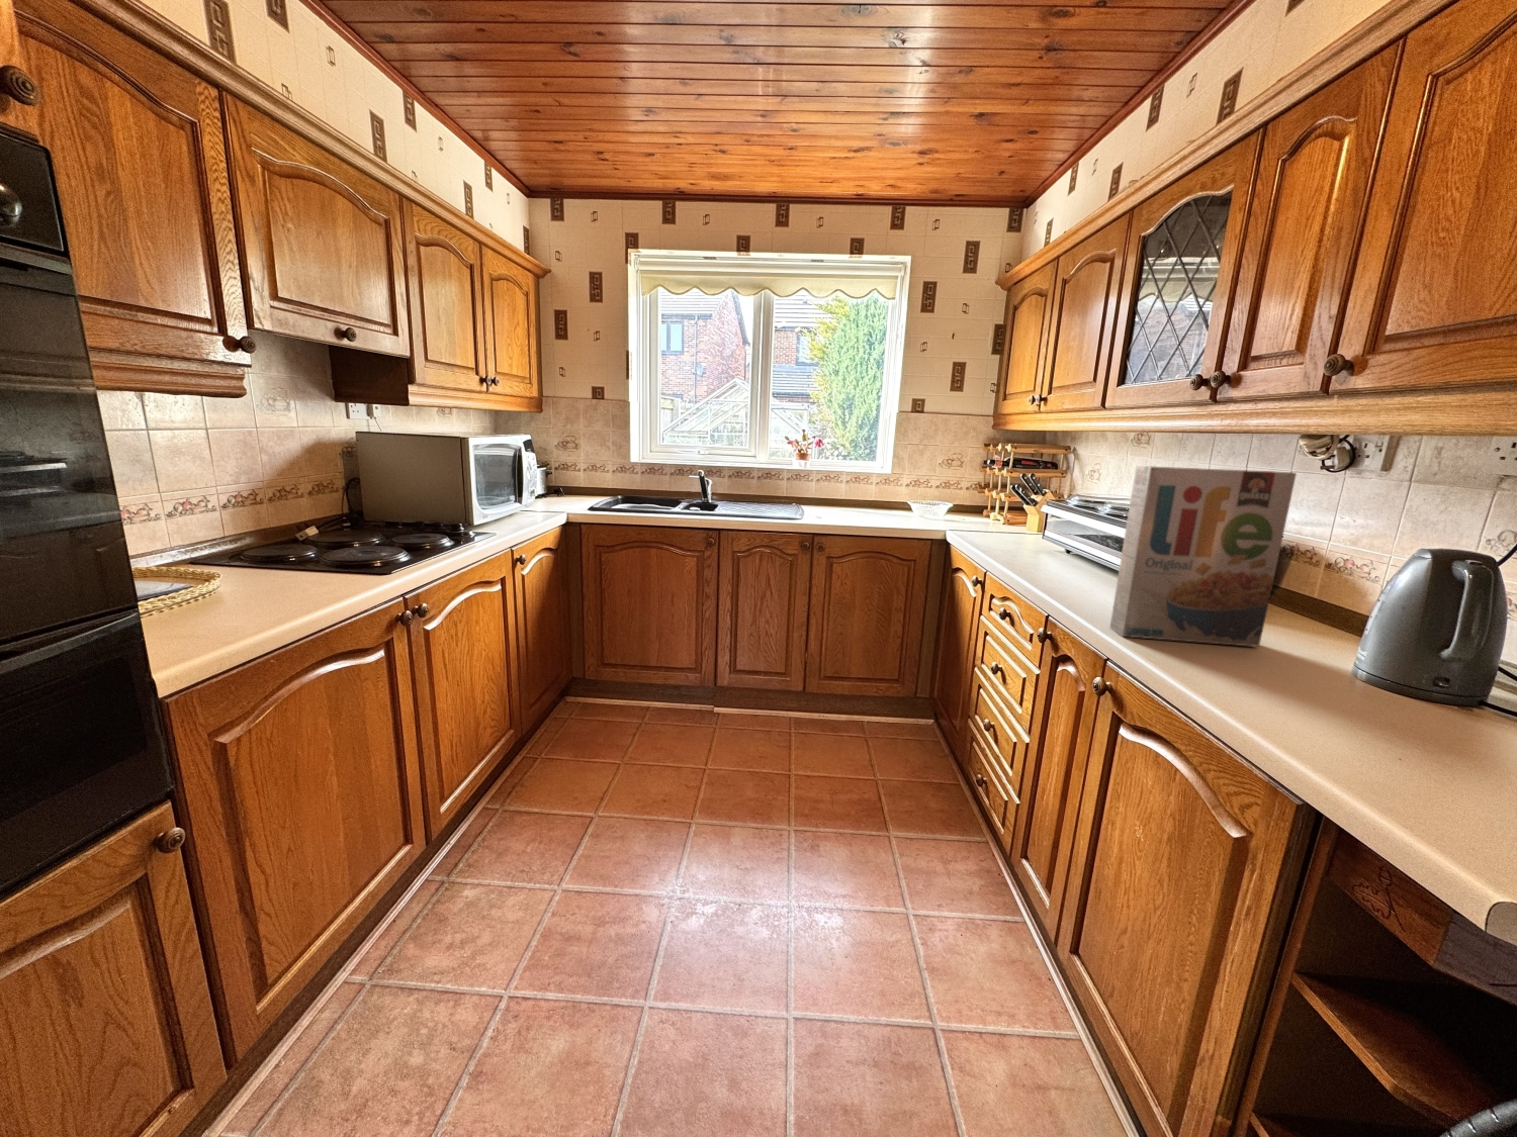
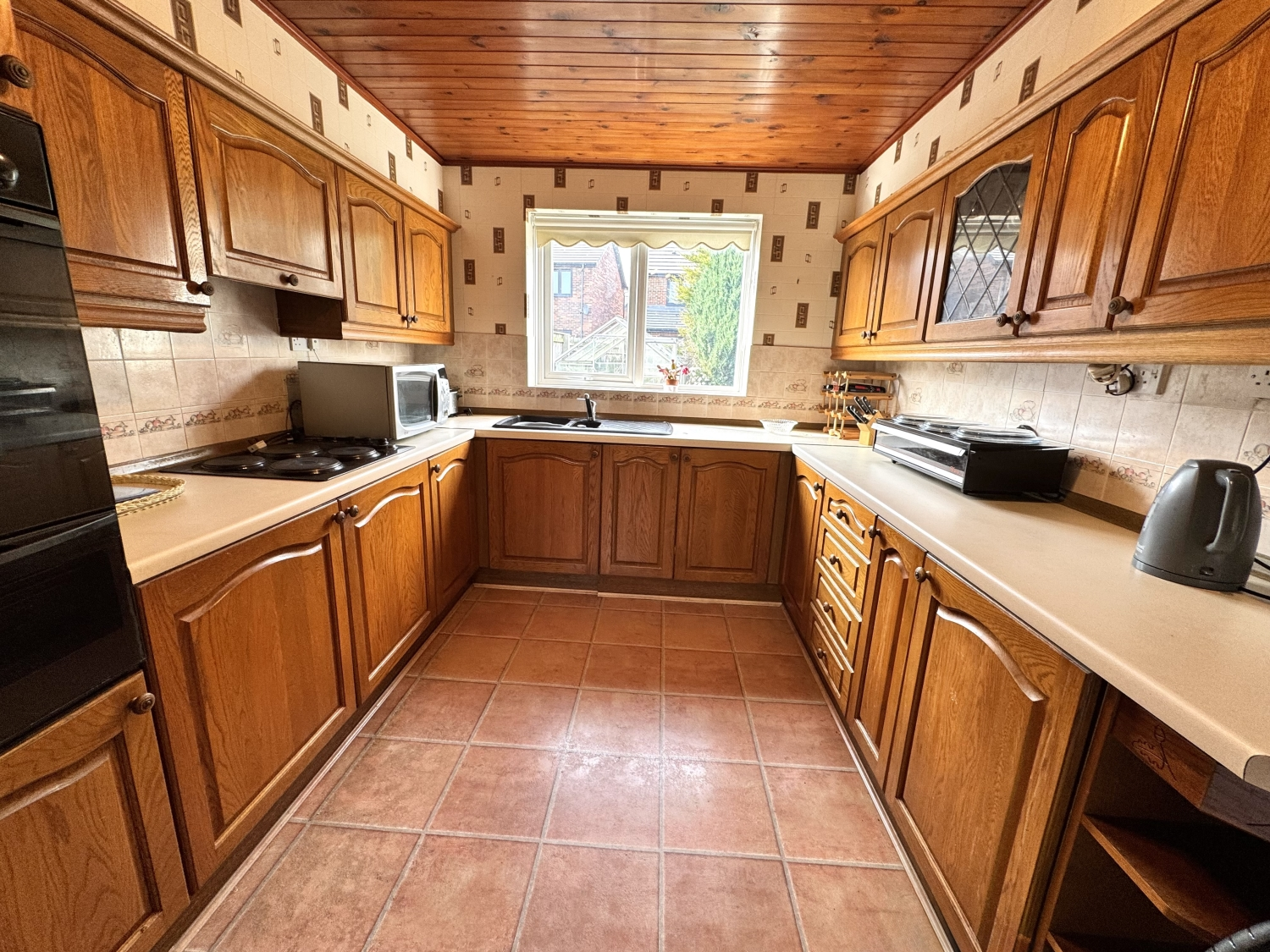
- cereal box [1108,465,1297,647]
